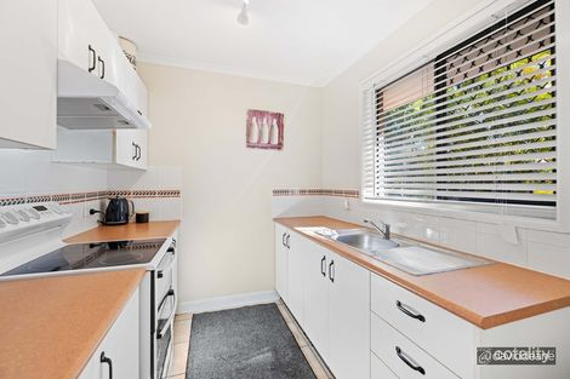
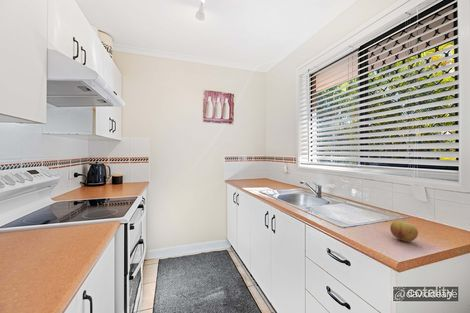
+ fruit [389,219,419,243]
